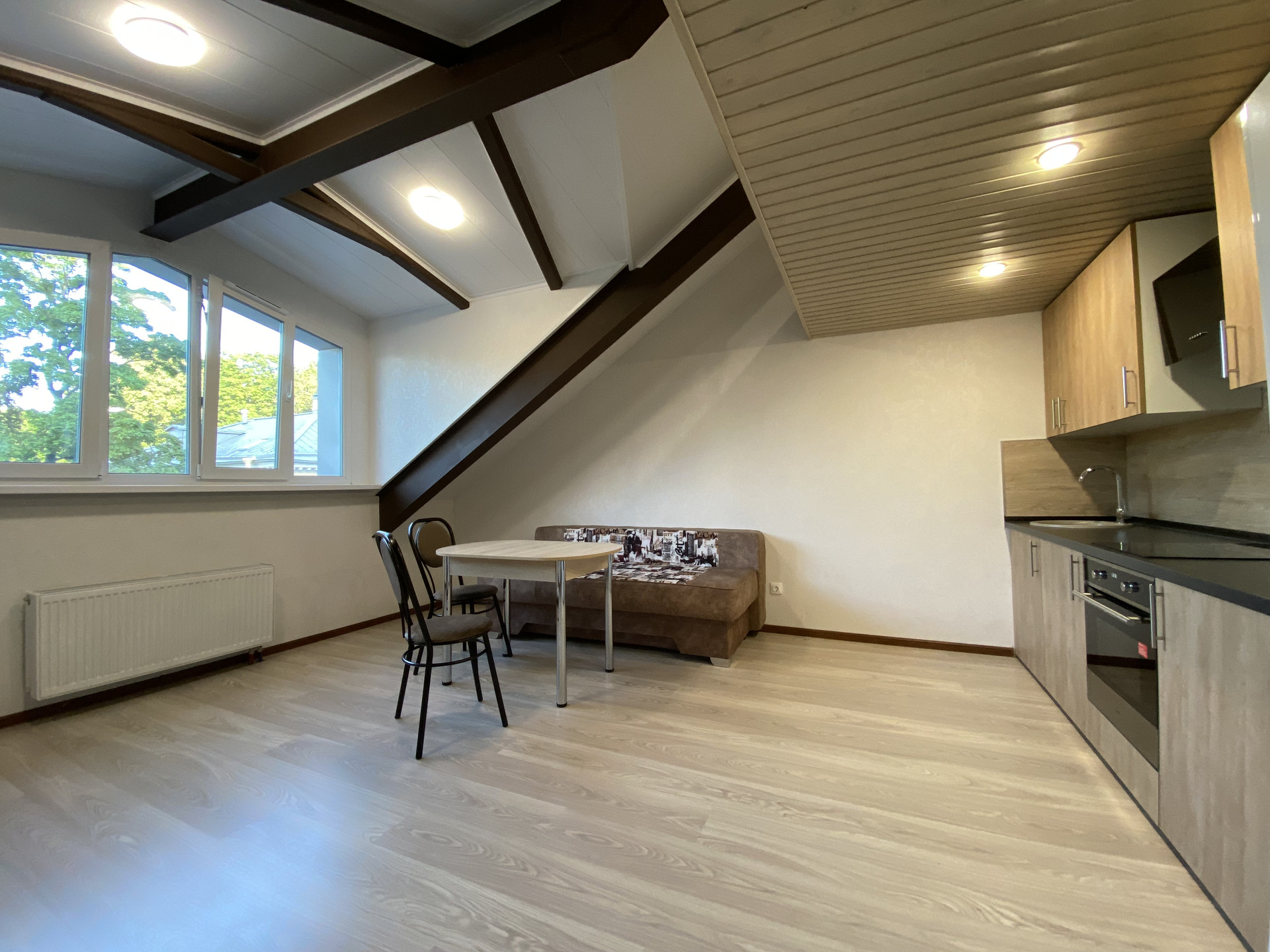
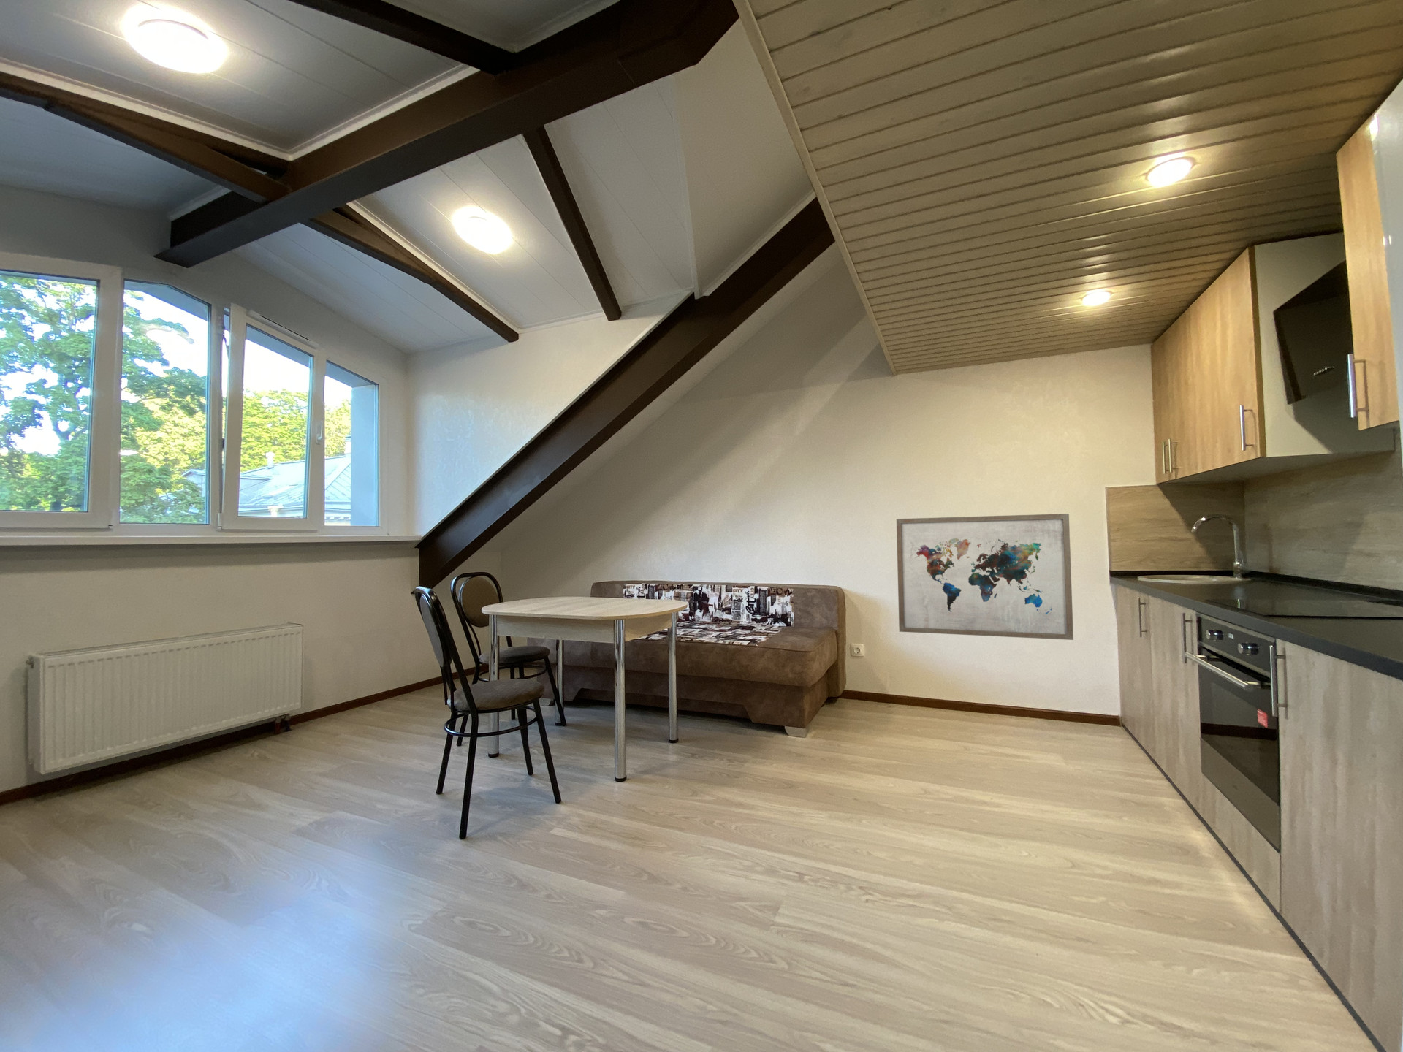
+ wall art [896,513,1074,641]
